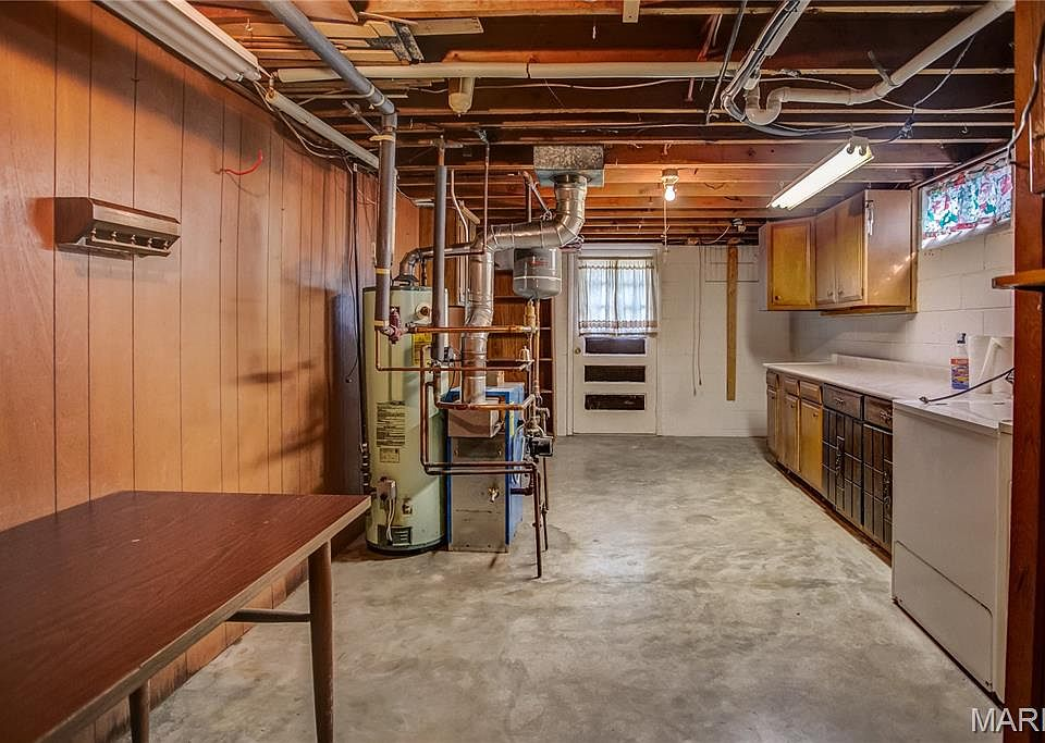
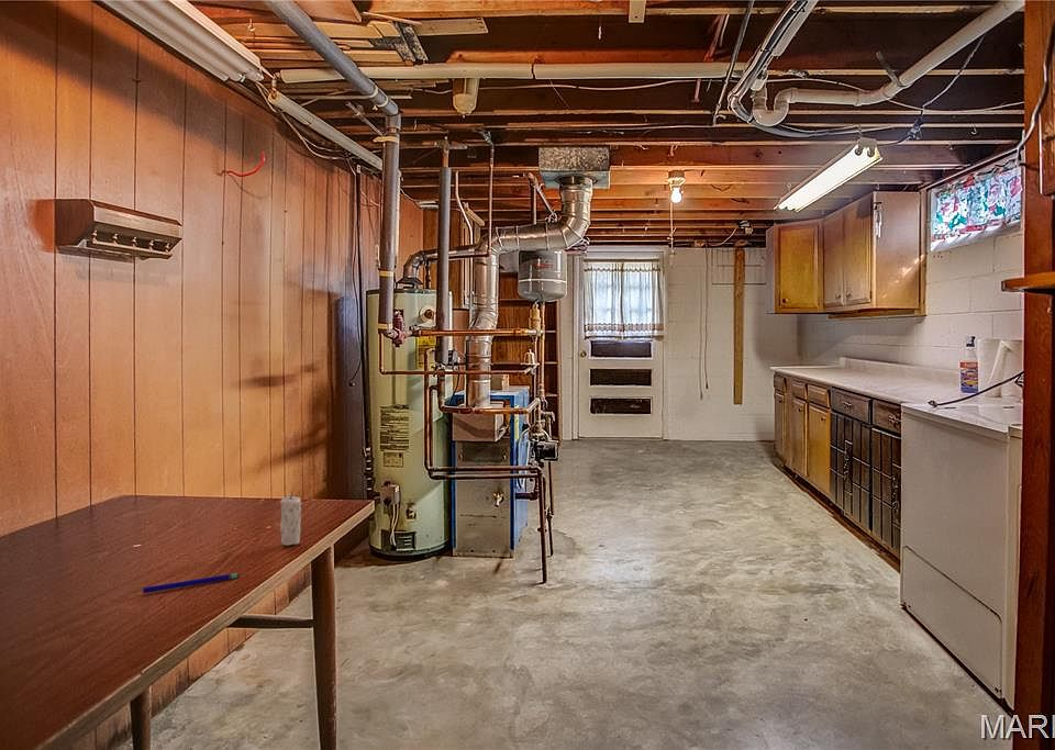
+ pen [142,572,241,594]
+ candle [279,488,302,546]
